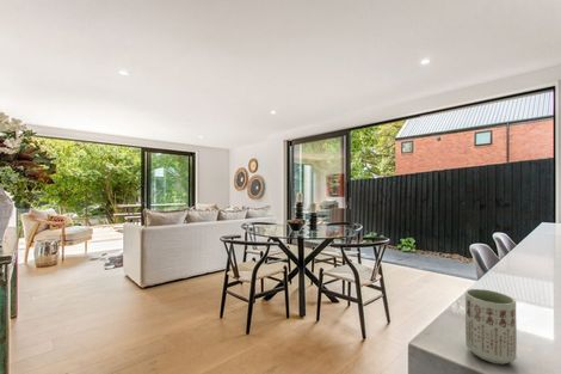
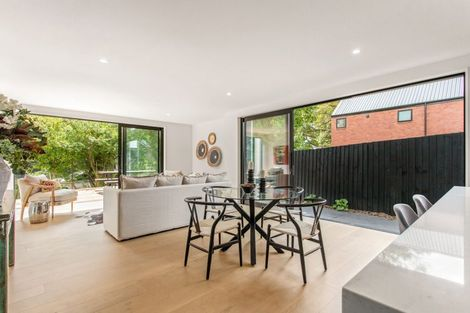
- cup [464,288,518,366]
